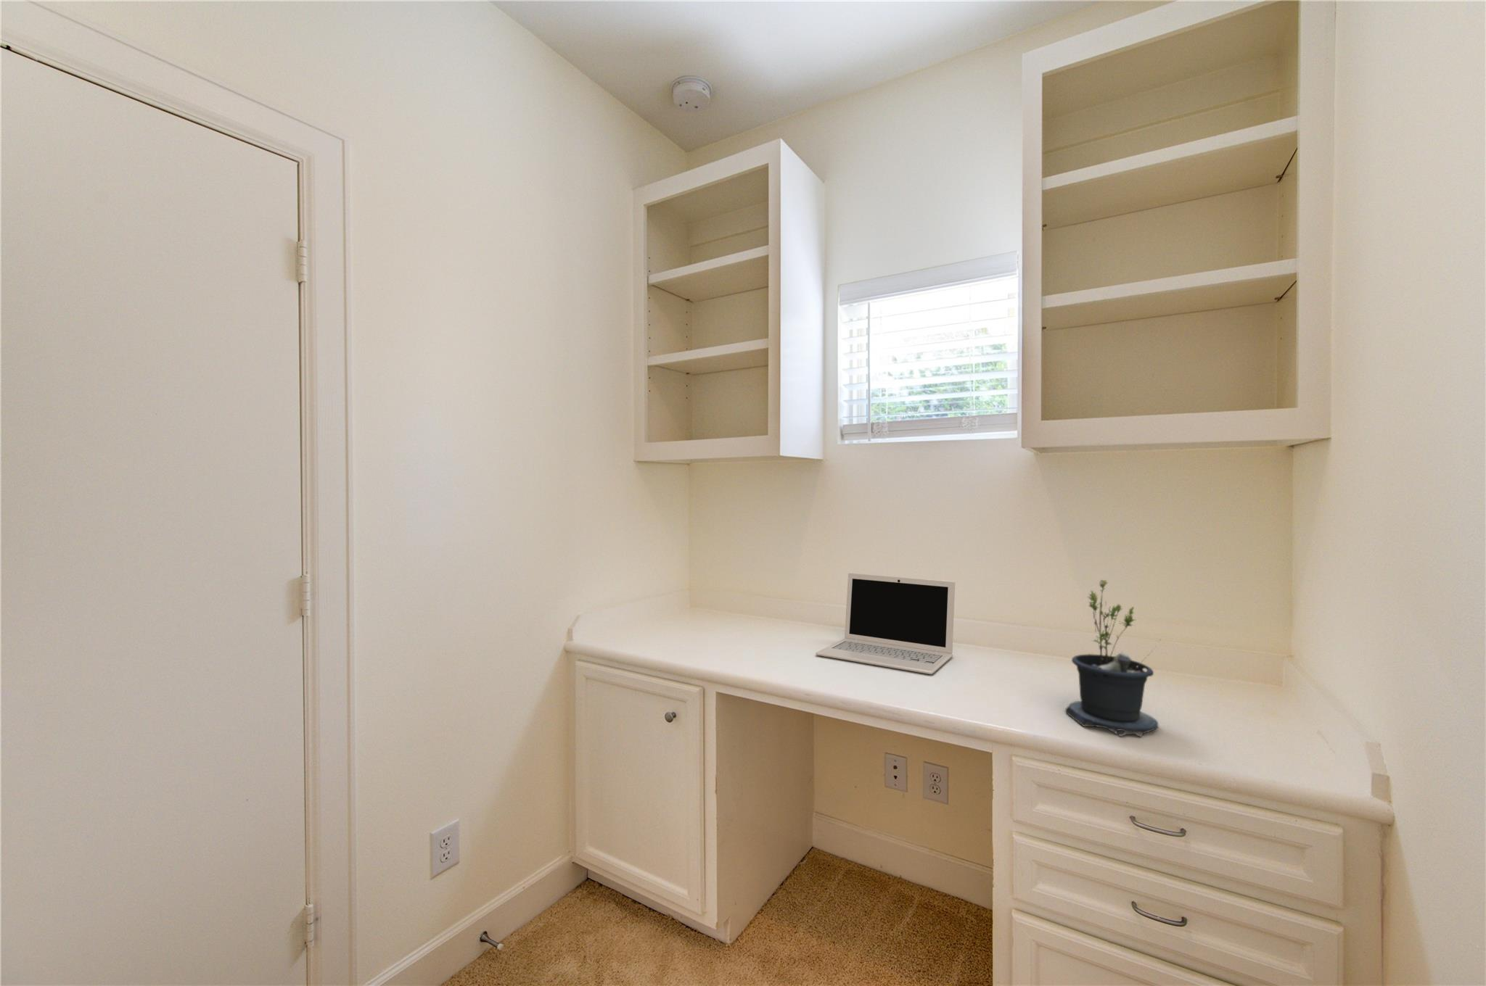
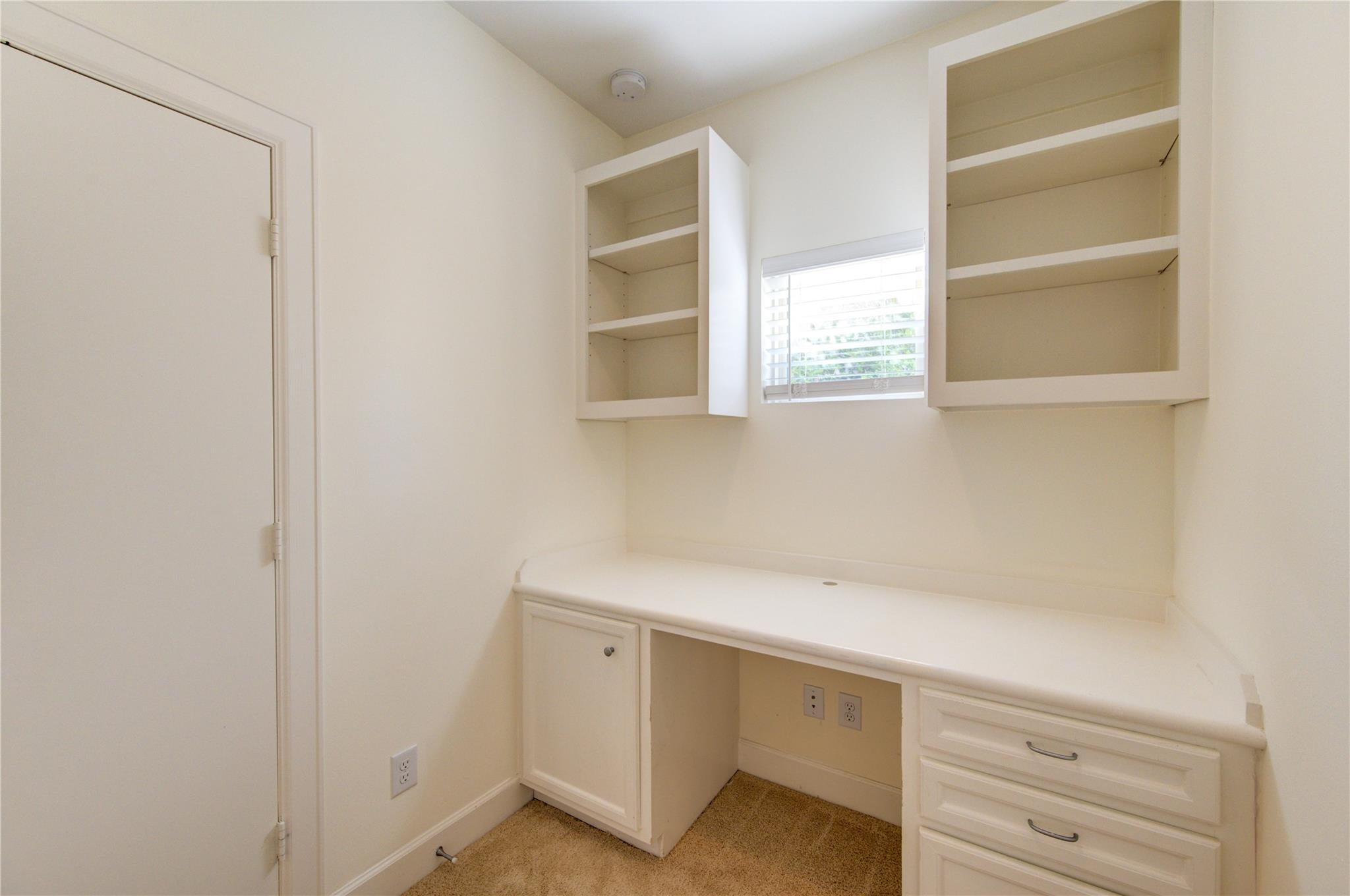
- laptop [815,572,955,675]
- potted plant [1064,579,1161,738]
